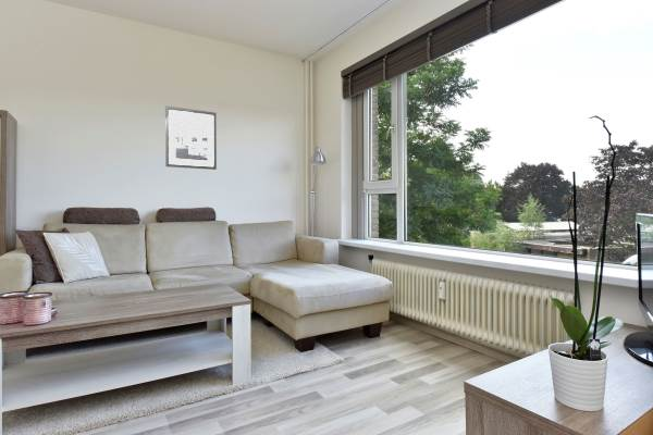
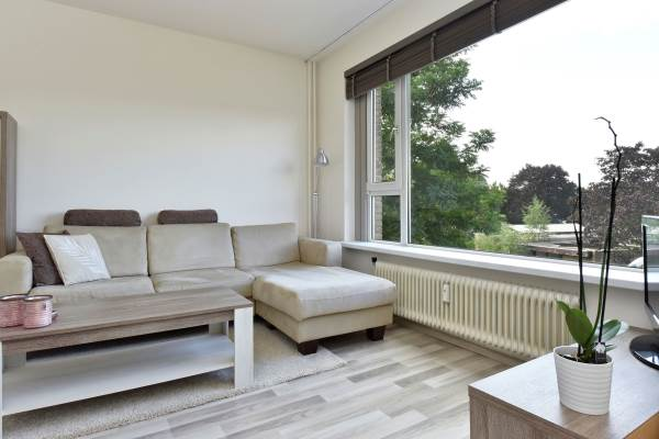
- wall art [164,105,218,171]
